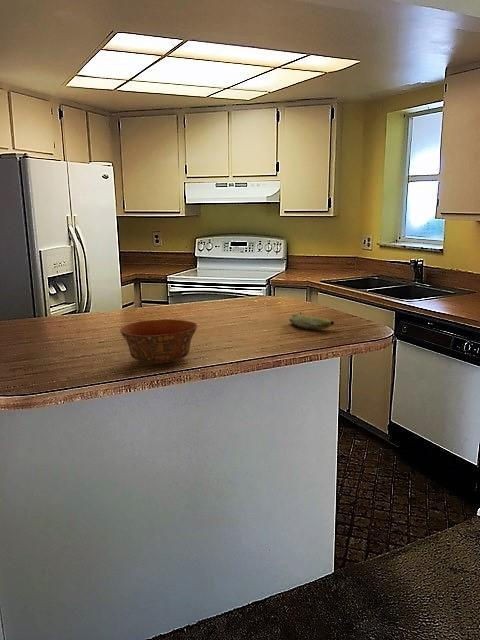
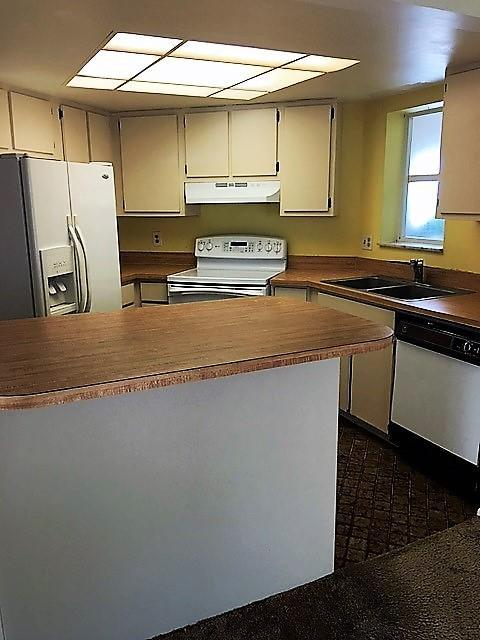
- fruit [288,311,335,330]
- bowl [119,318,198,364]
